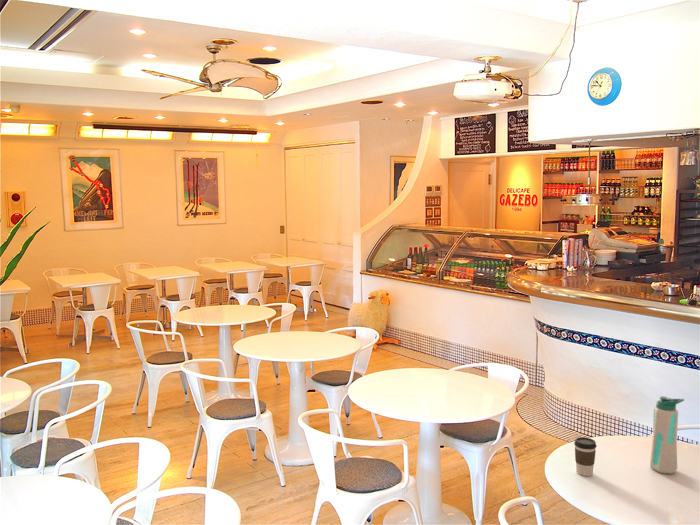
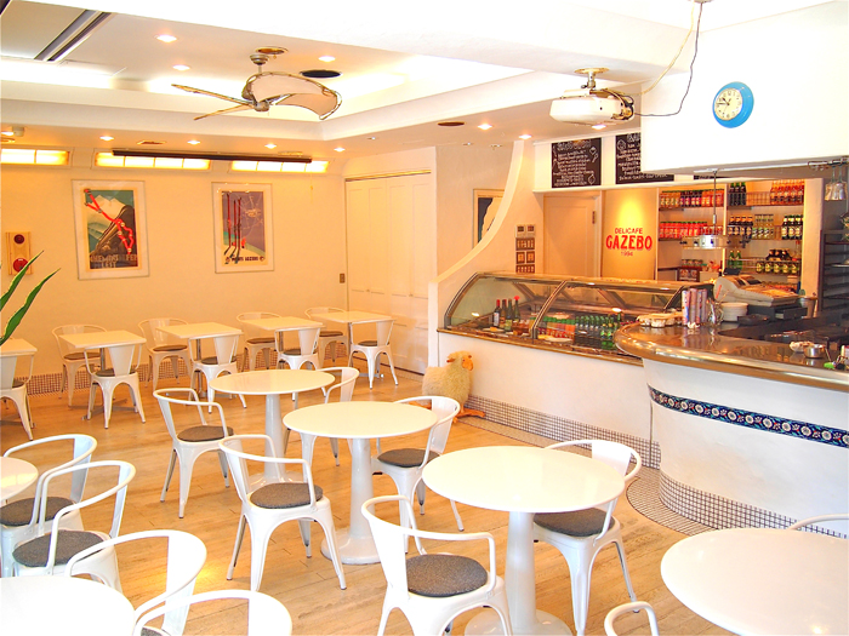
- coffee cup [573,436,598,477]
- water bottle [649,395,685,475]
